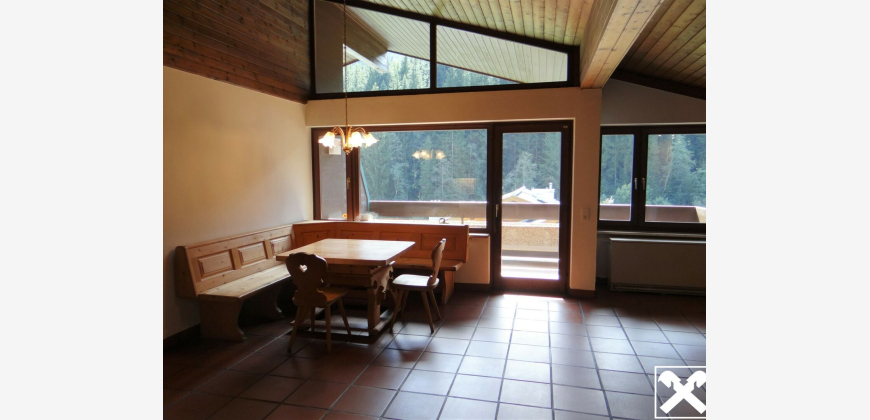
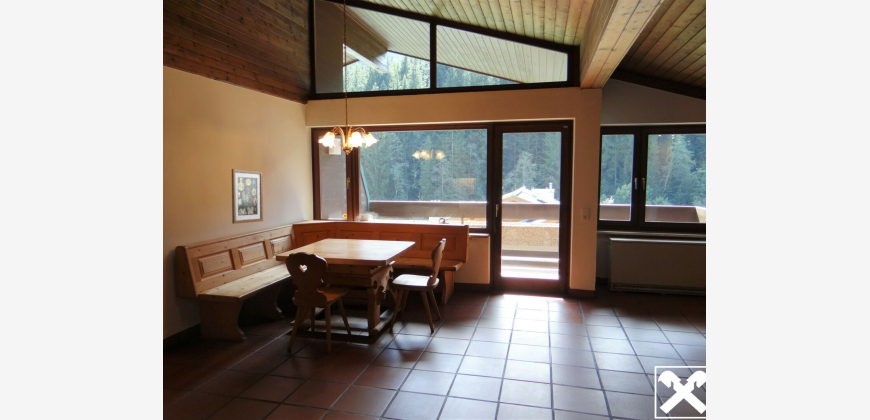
+ wall art [231,168,264,225]
